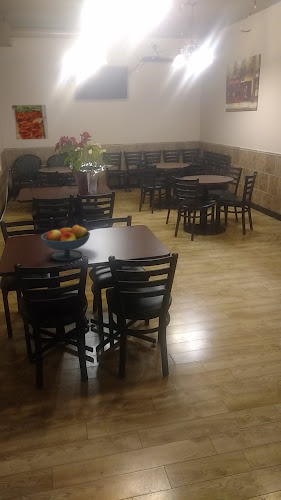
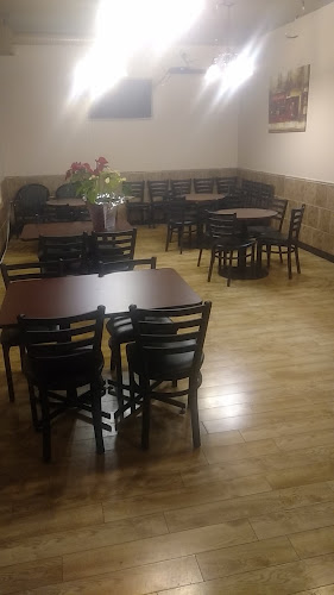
- fruit bowl [40,224,91,262]
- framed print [10,104,50,141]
